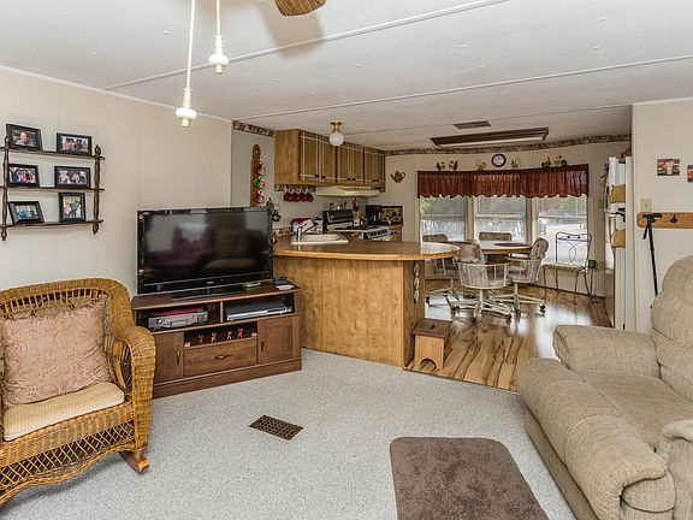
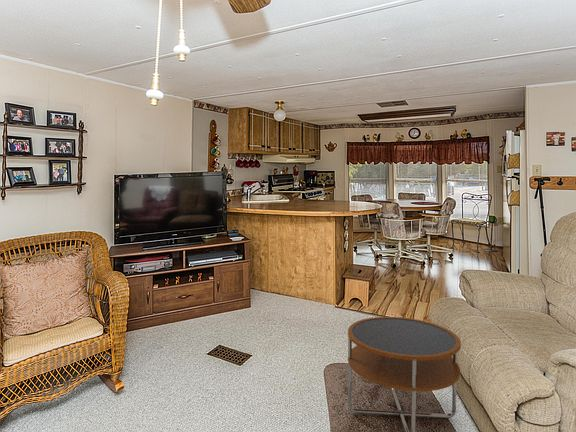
+ side table [347,316,462,432]
